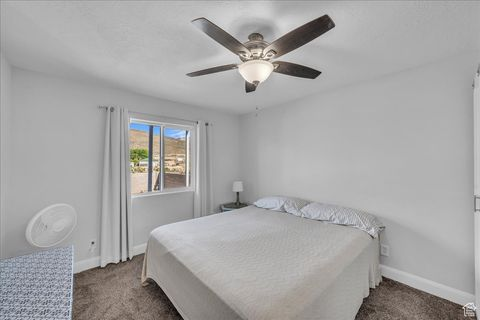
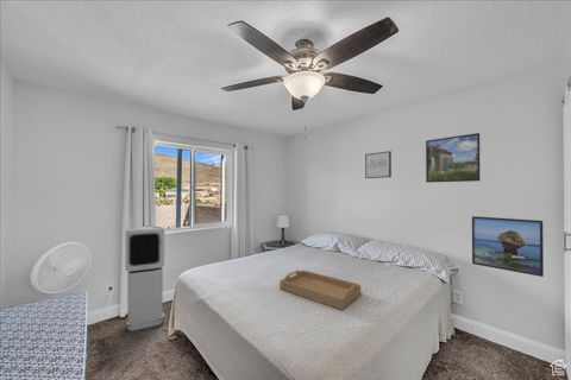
+ air purifier [125,224,165,331]
+ wall art [364,150,393,179]
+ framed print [425,132,481,184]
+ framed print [471,215,545,278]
+ serving tray [278,268,362,311]
